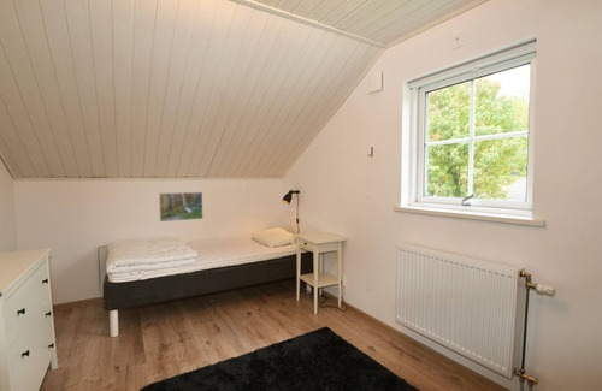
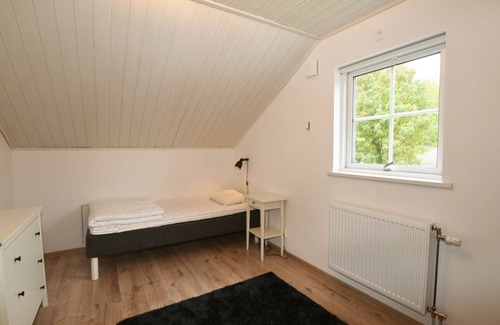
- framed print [158,191,205,223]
